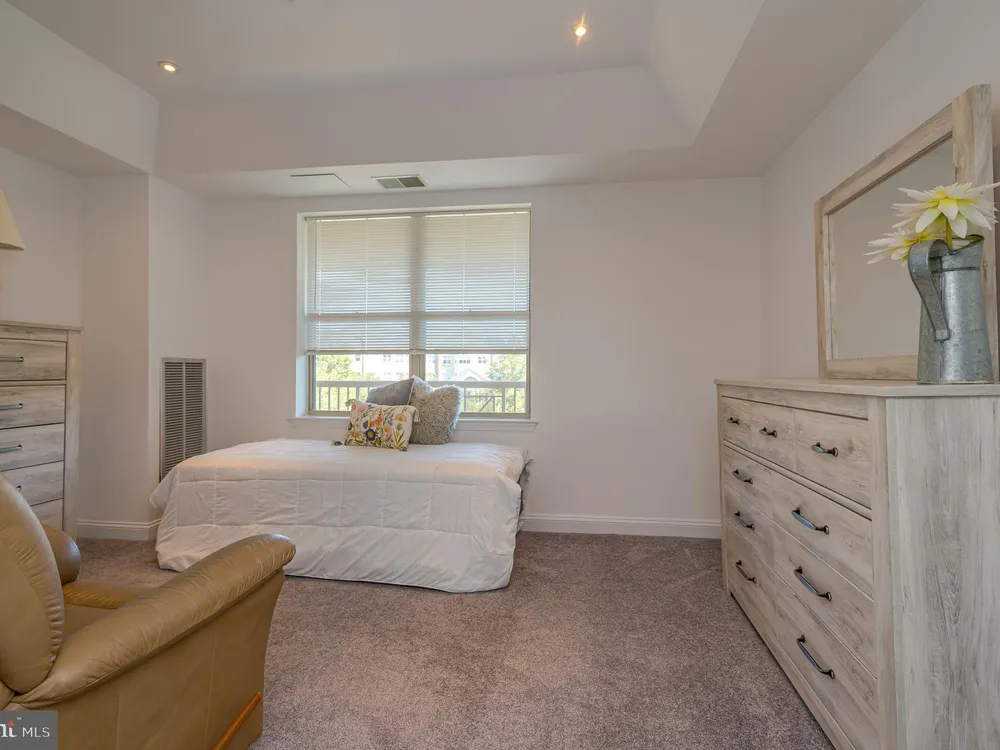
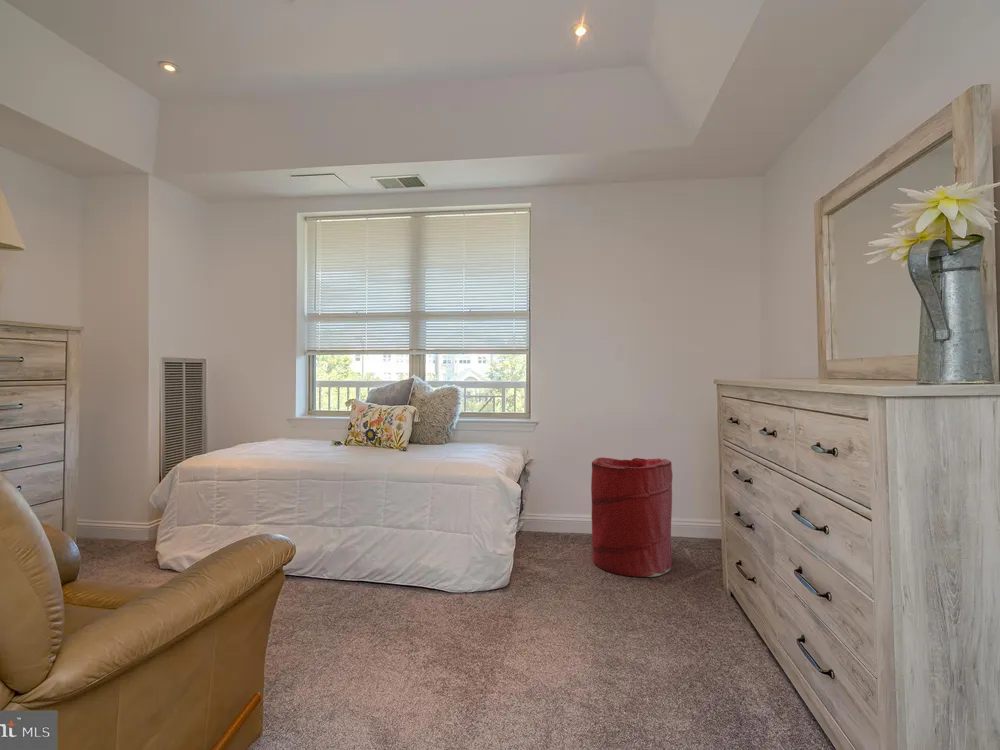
+ laundry hamper [590,457,674,578]
